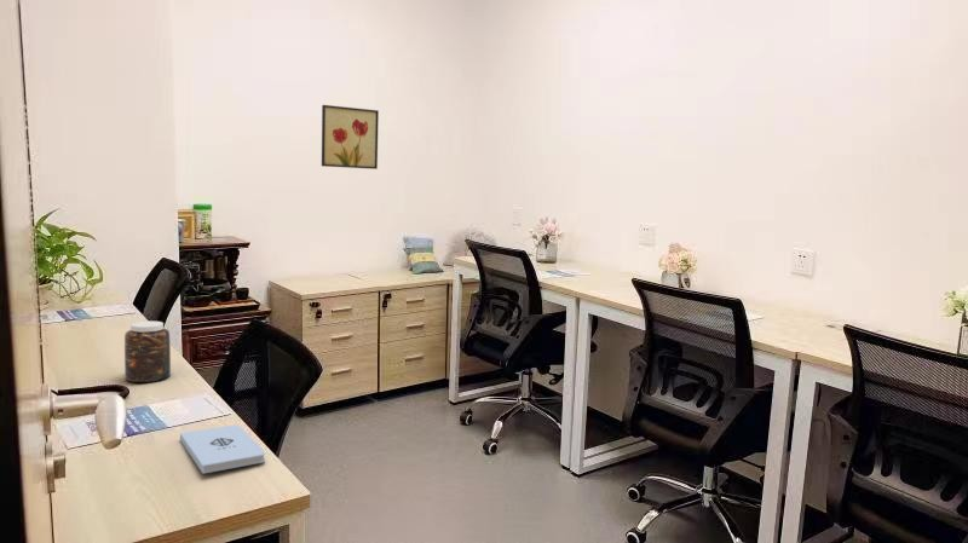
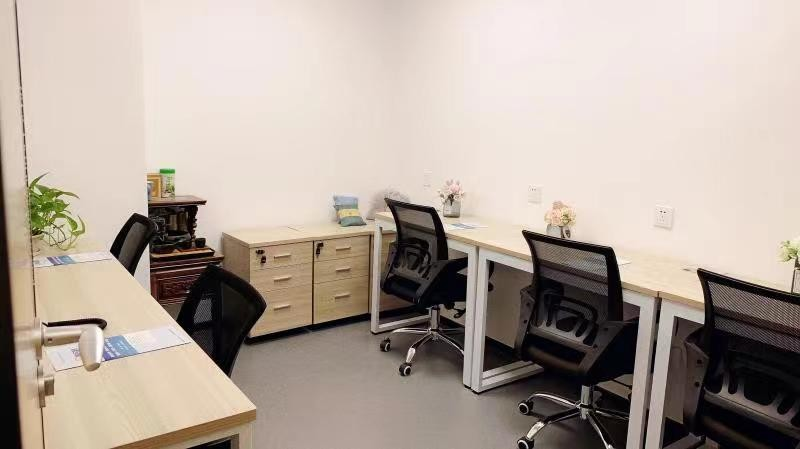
- notepad [179,423,266,474]
- jar [123,319,172,383]
- wall art [321,104,380,171]
